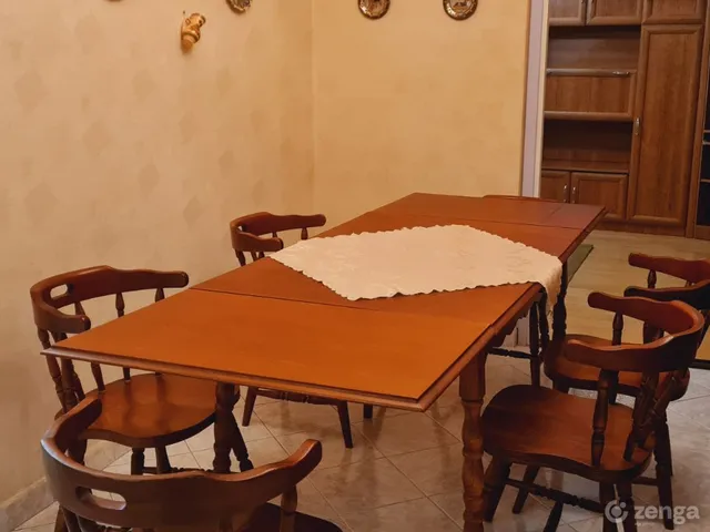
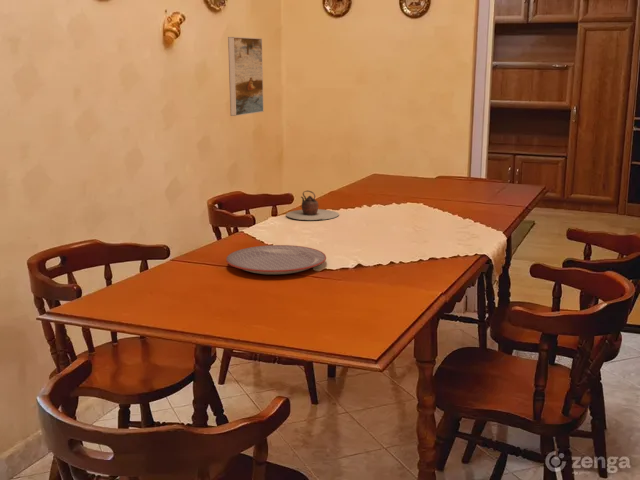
+ teapot [285,190,340,221]
+ plate [225,244,327,275]
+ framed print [227,36,265,117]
